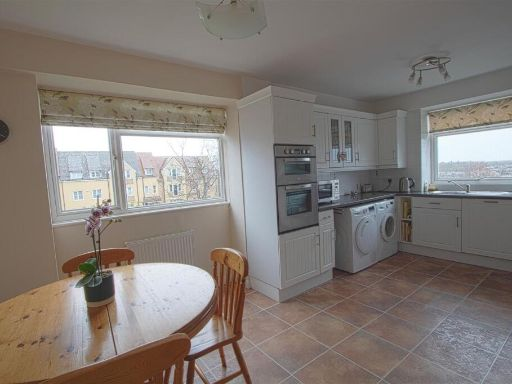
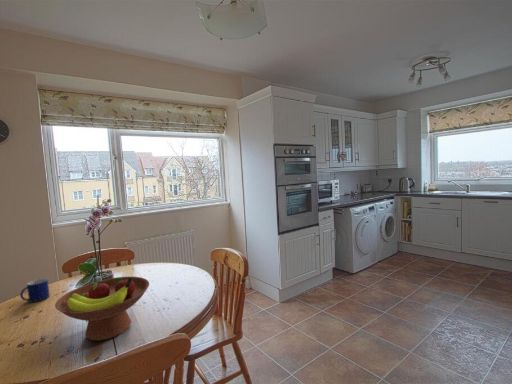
+ mug [19,277,51,303]
+ fruit bowl [54,276,150,342]
